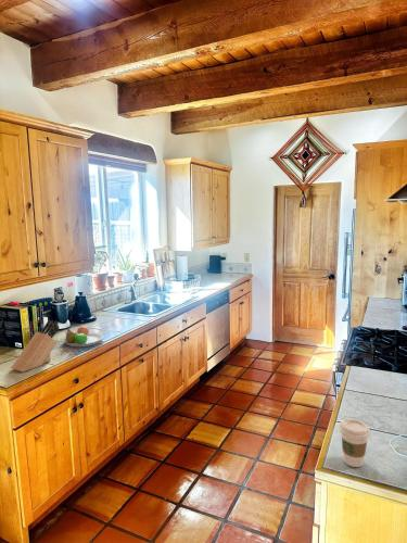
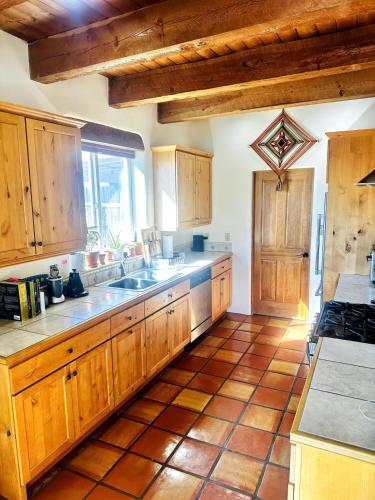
- fruit bowl [63,325,105,348]
- coffee cup [338,418,371,468]
- knife block [10,319,60,374]
